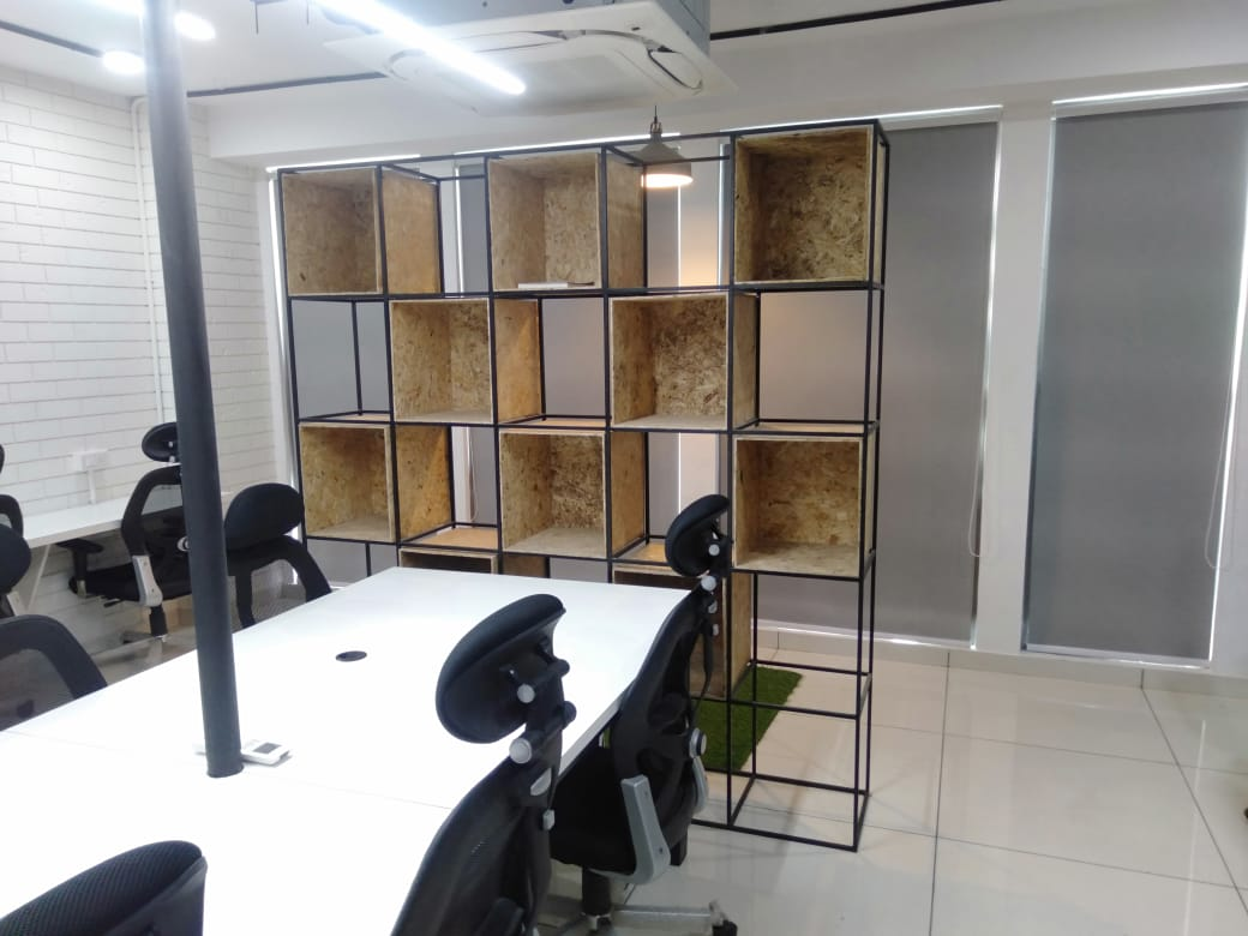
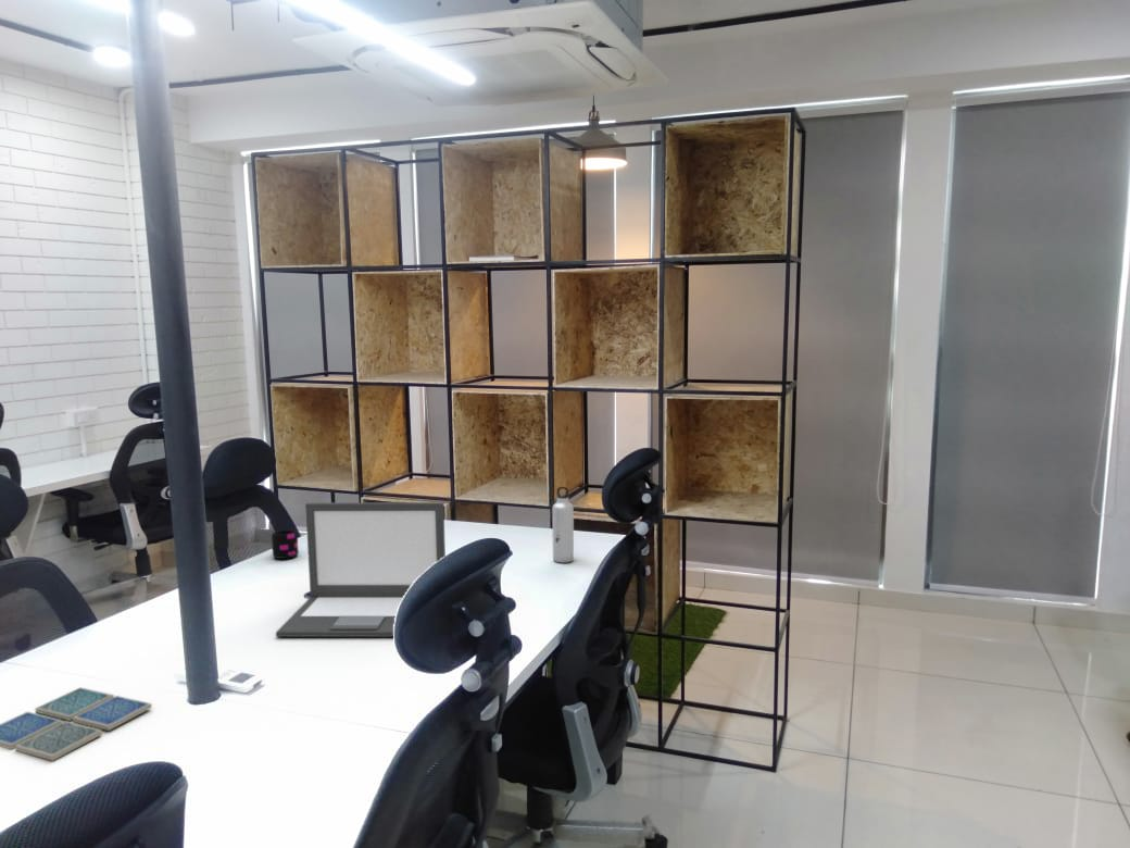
+ water bottle [551,485,575,564]
+ drink coaster [0,686,153,762]
+ mug [271,528,300,560]
+ laptop [275,501,447,638]
